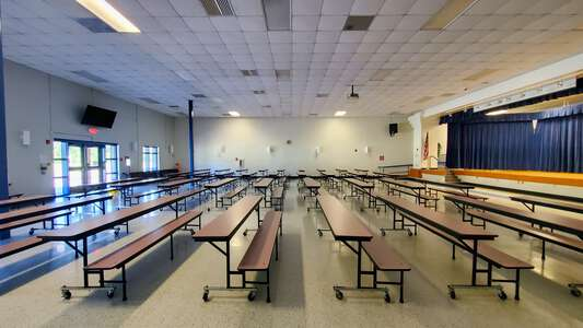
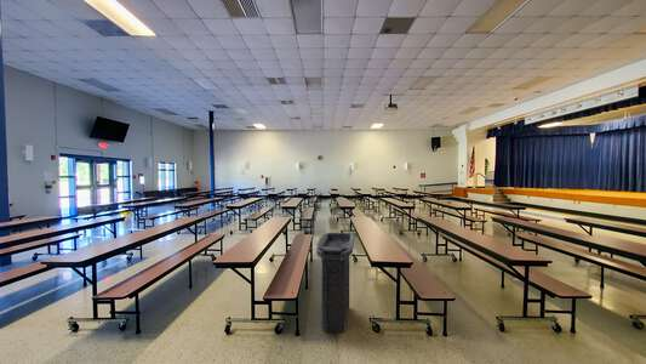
+ trash can [315,232,355,334]
